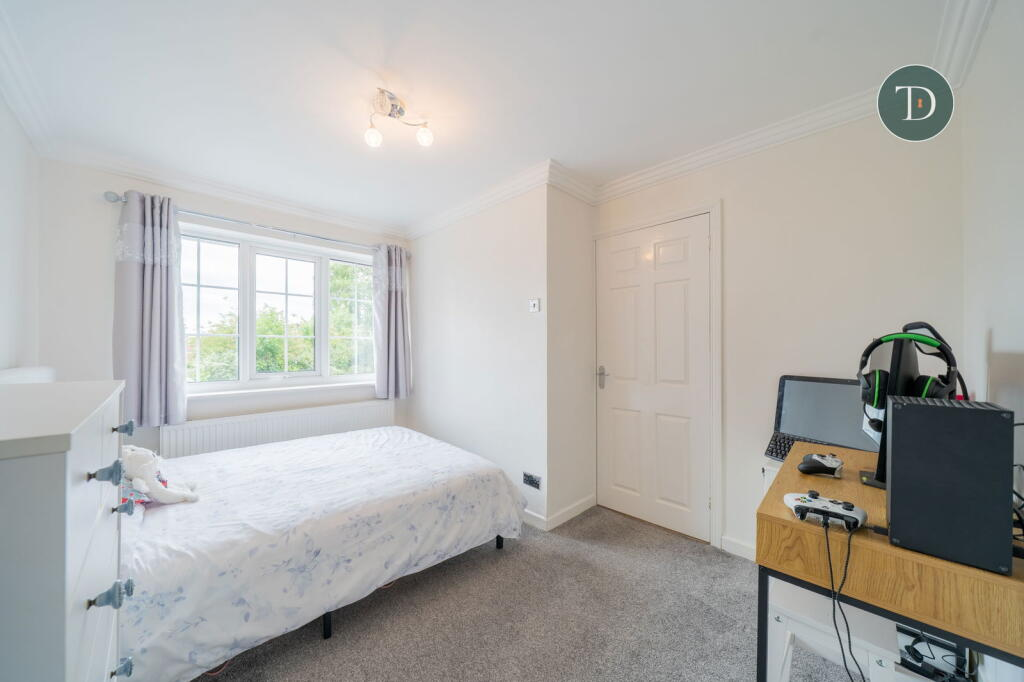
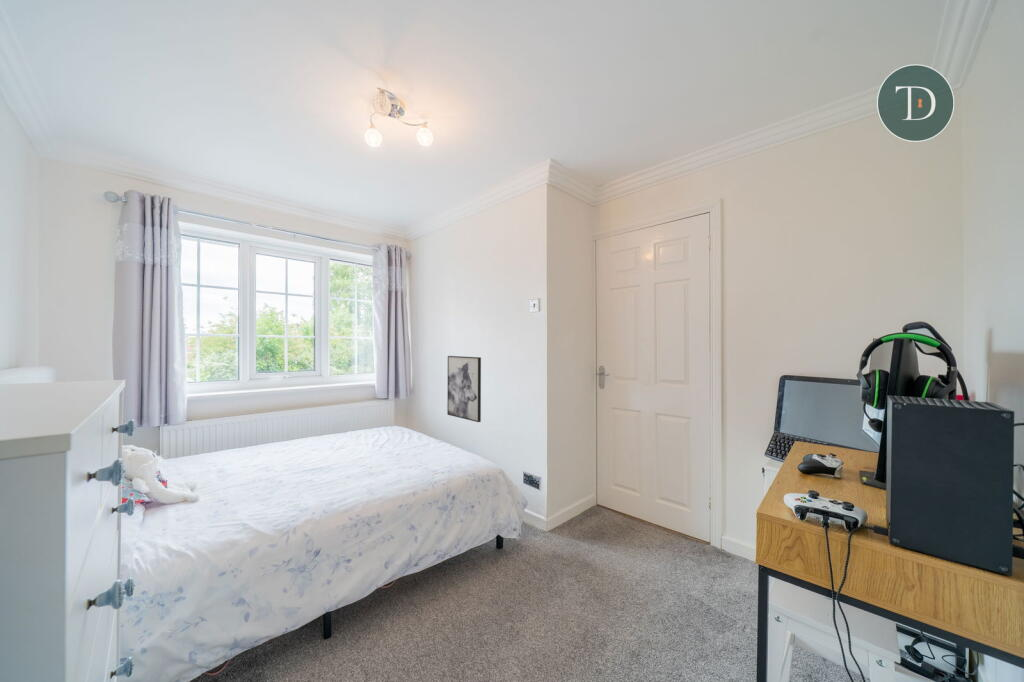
+ wall art [446,355,482,423]
